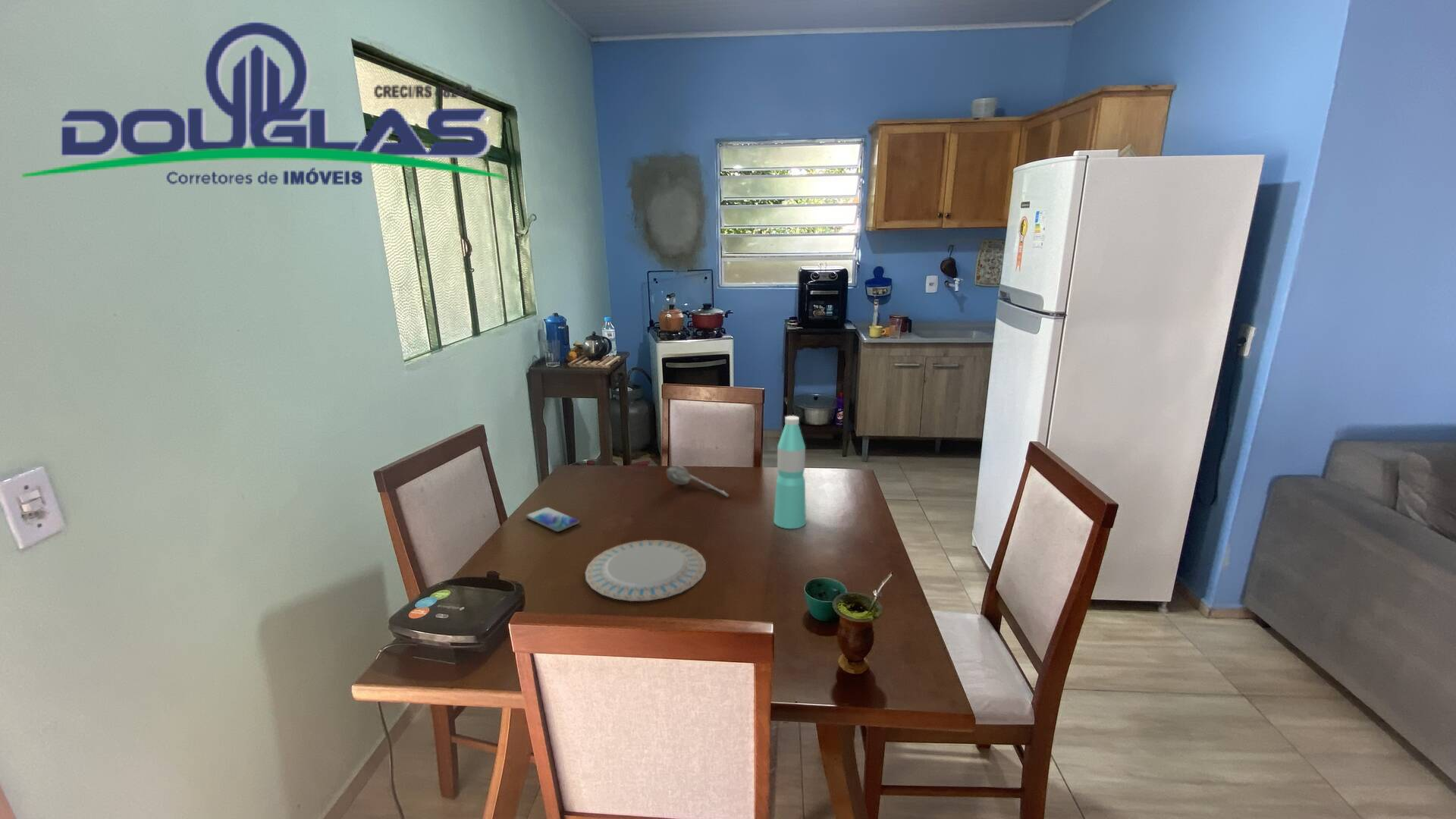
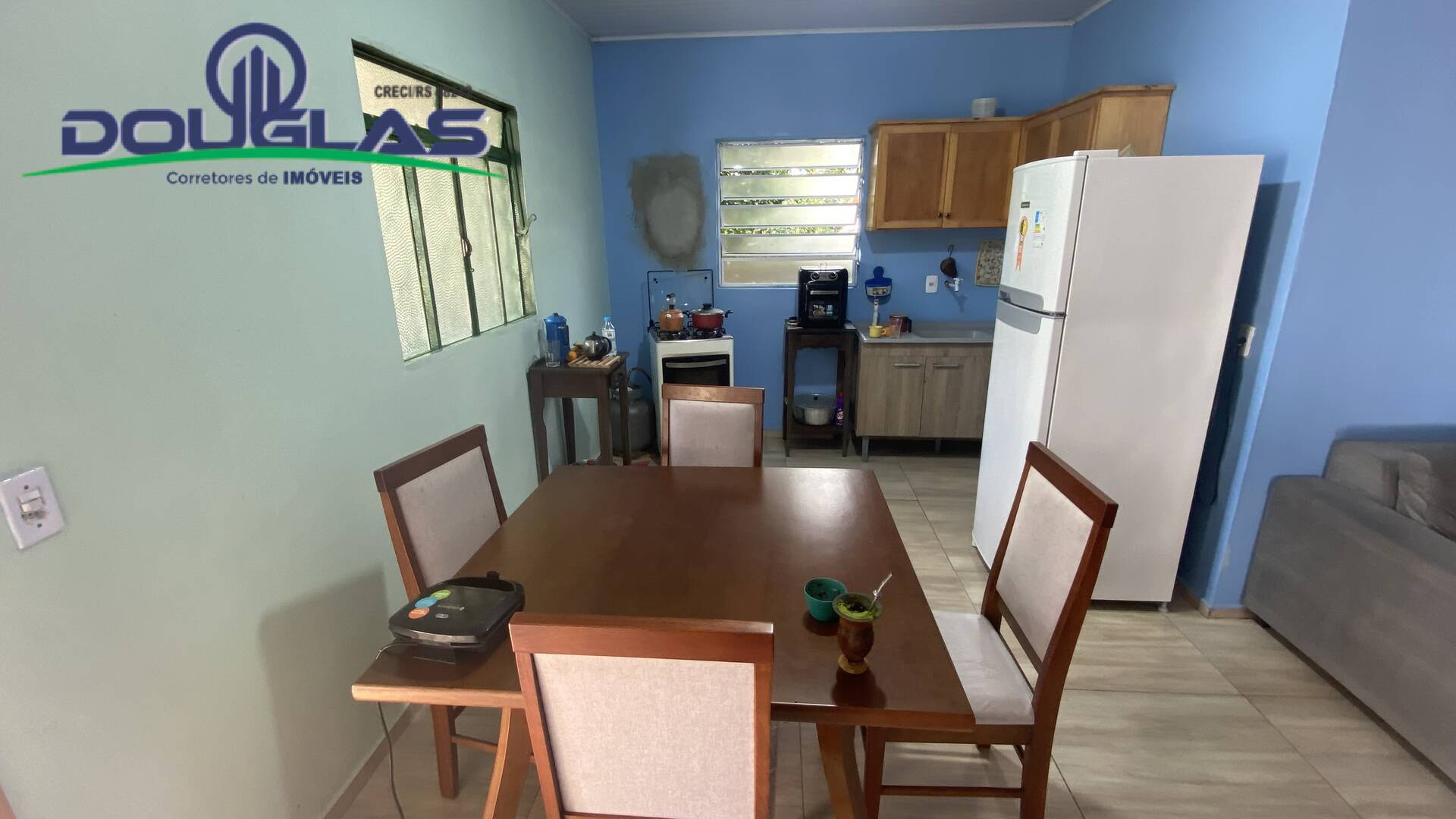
- water bottle [773,415,807,529]
- spoon [666,465,730,498]
- smartphone [525,507,580,532]
- chinaware [584,539,707,602]
